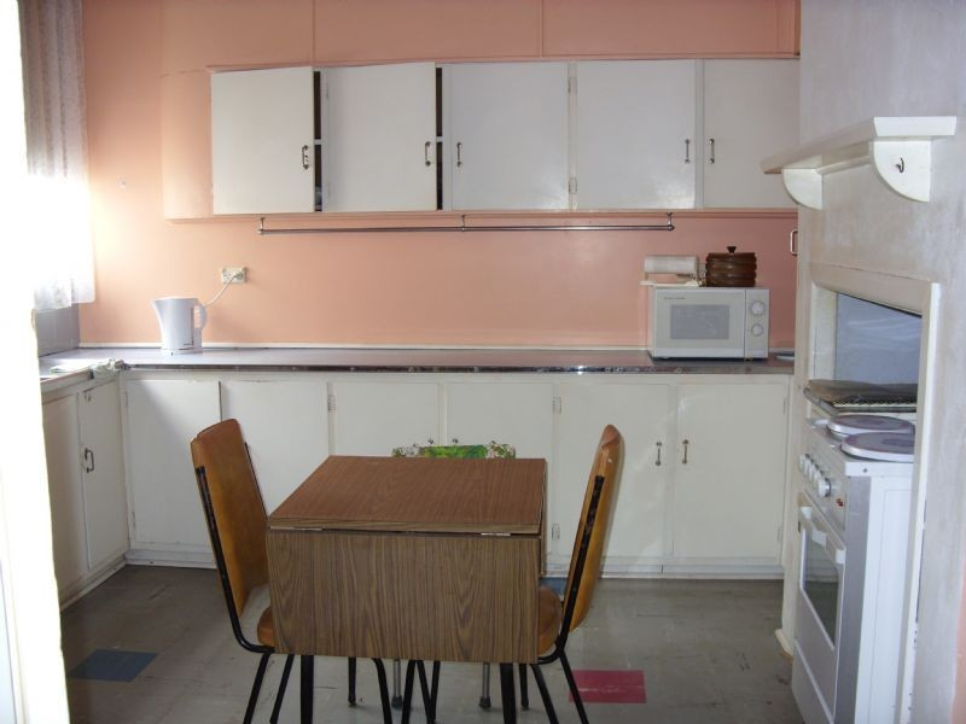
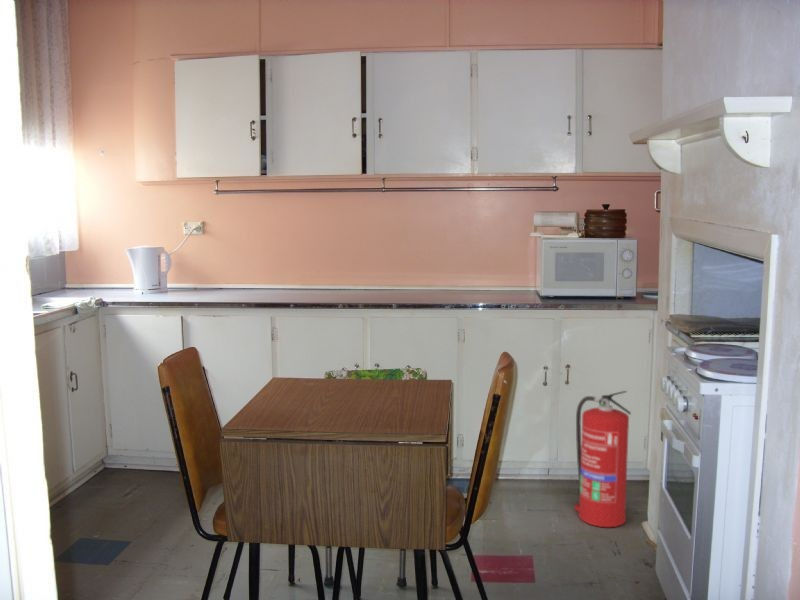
+ fire extinguisher [574,390,632,528]
